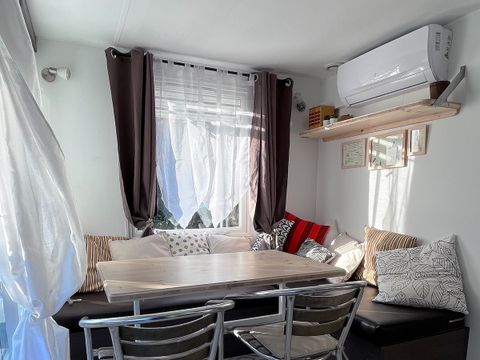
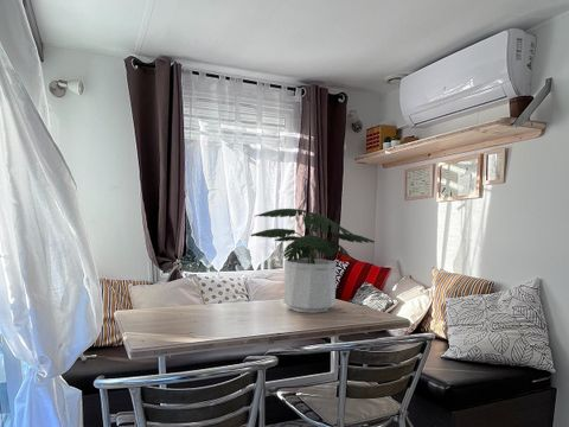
+ potted plant [250,208,376,314]
